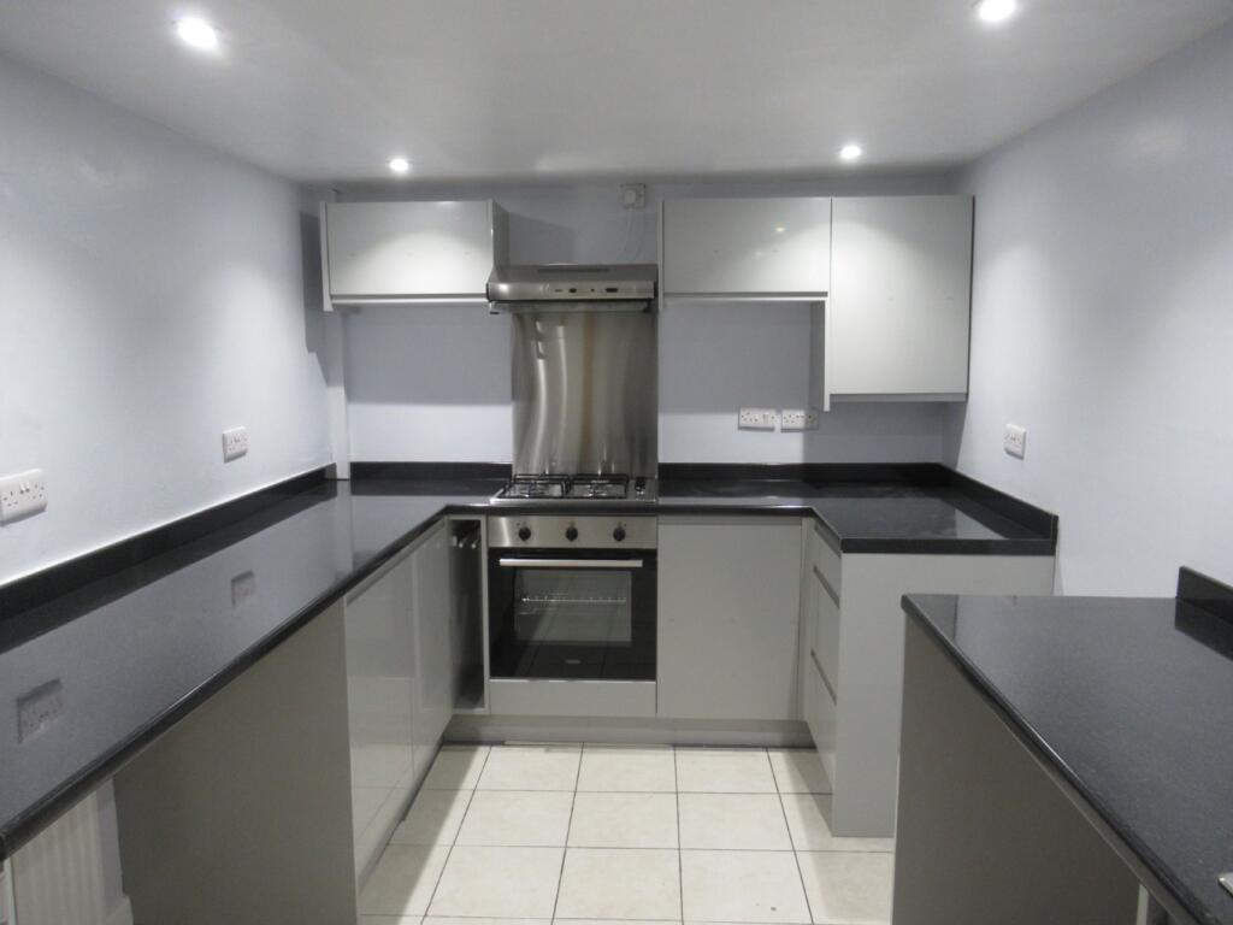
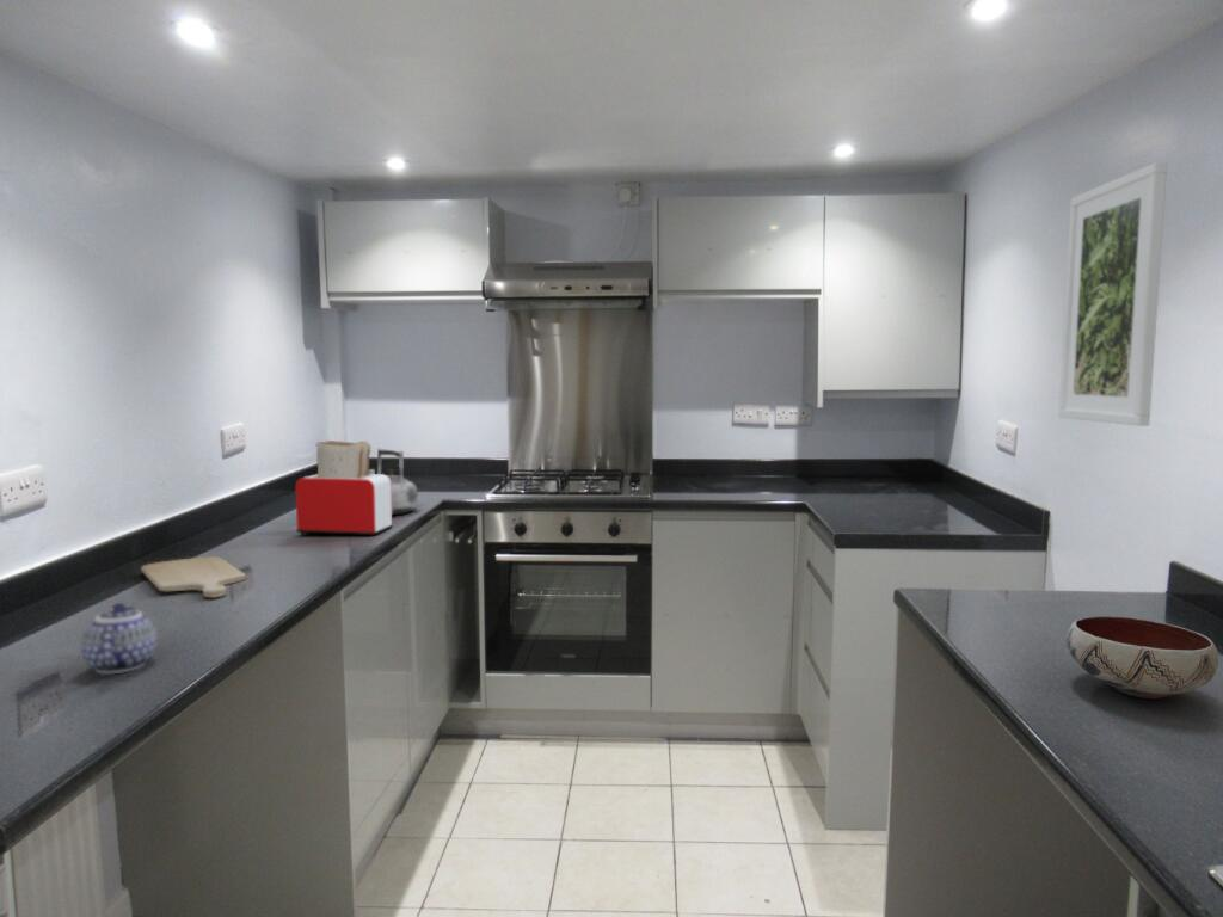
+ chopping board [140,555,247,598]
+ teapot [80,602,158,675]
+ bowl [1065,615,1219,700]
+ toaster [295,439,393,537]
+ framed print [1057,160,1168,427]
+ kettle [368,447,419,516]
